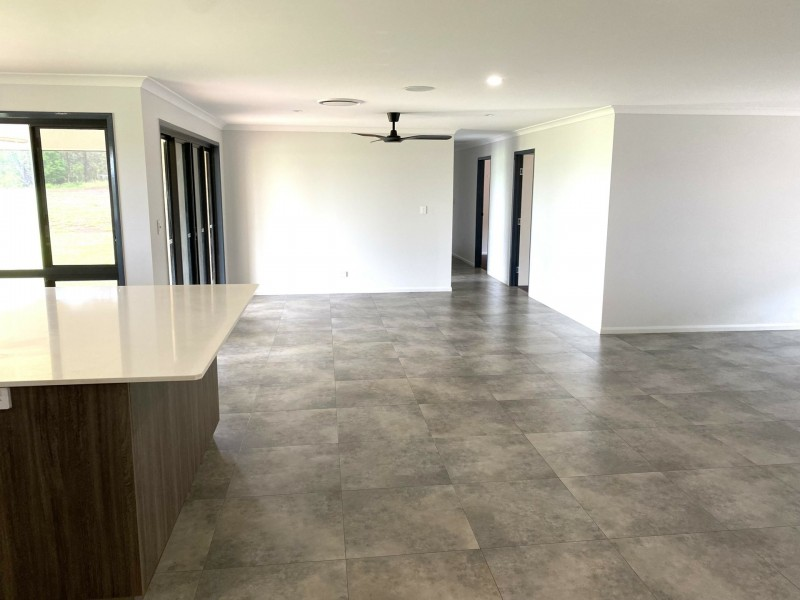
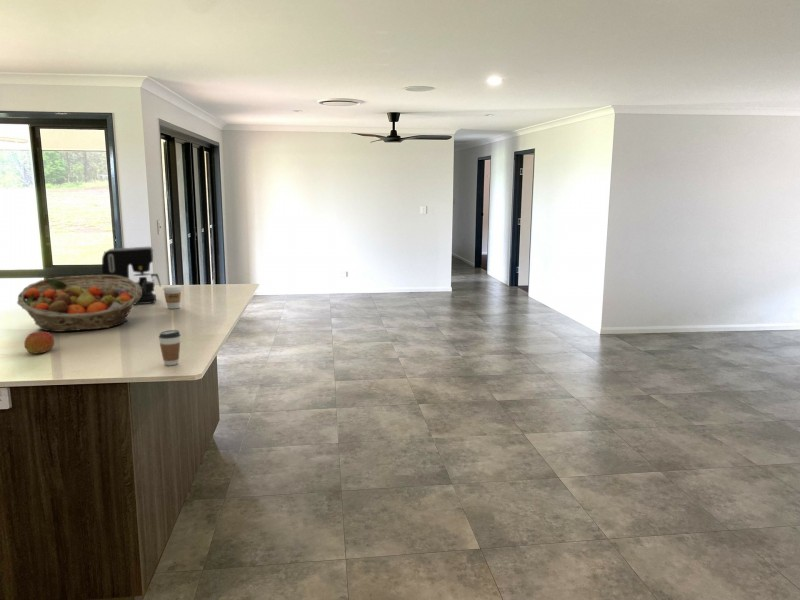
+ coffee cup [158,329,182,366]
+ coffee maker [101,246,162,306]
+ fruit basket [16,274,141,333]
+ coffee cup [162,284,182,310]
+ apple [23,331,55,355]
